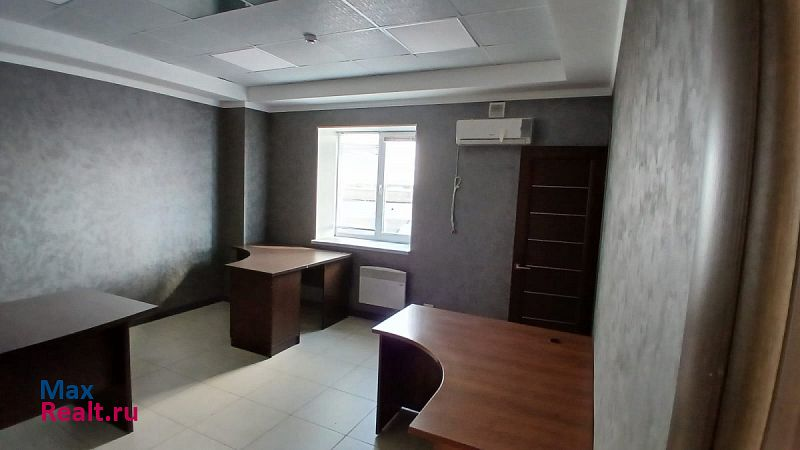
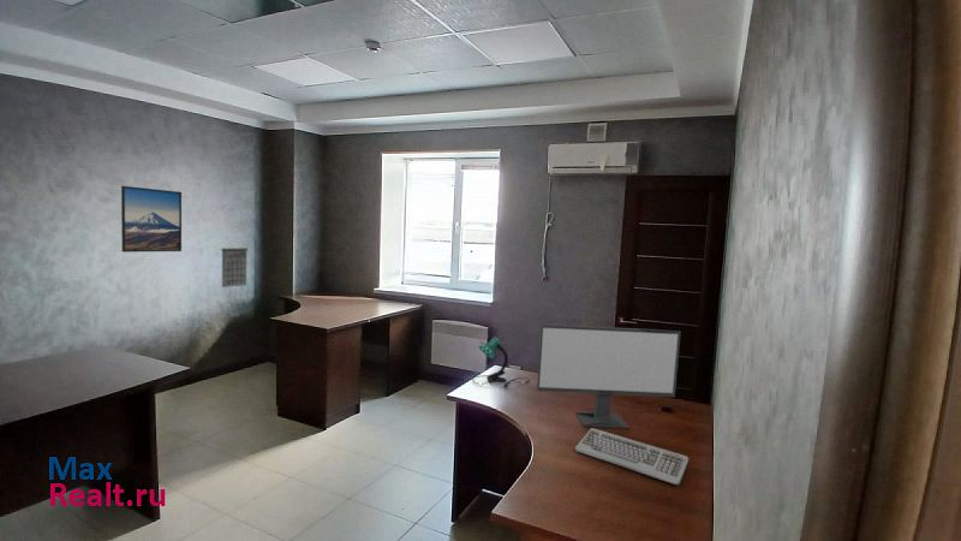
+ calendar [220,238,249,289]
+ keyboard [573,427,690,486]
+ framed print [120,185,183,252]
+ computer monitor [536,323,682,429]
+ desk lamp [471,335,531,388]
